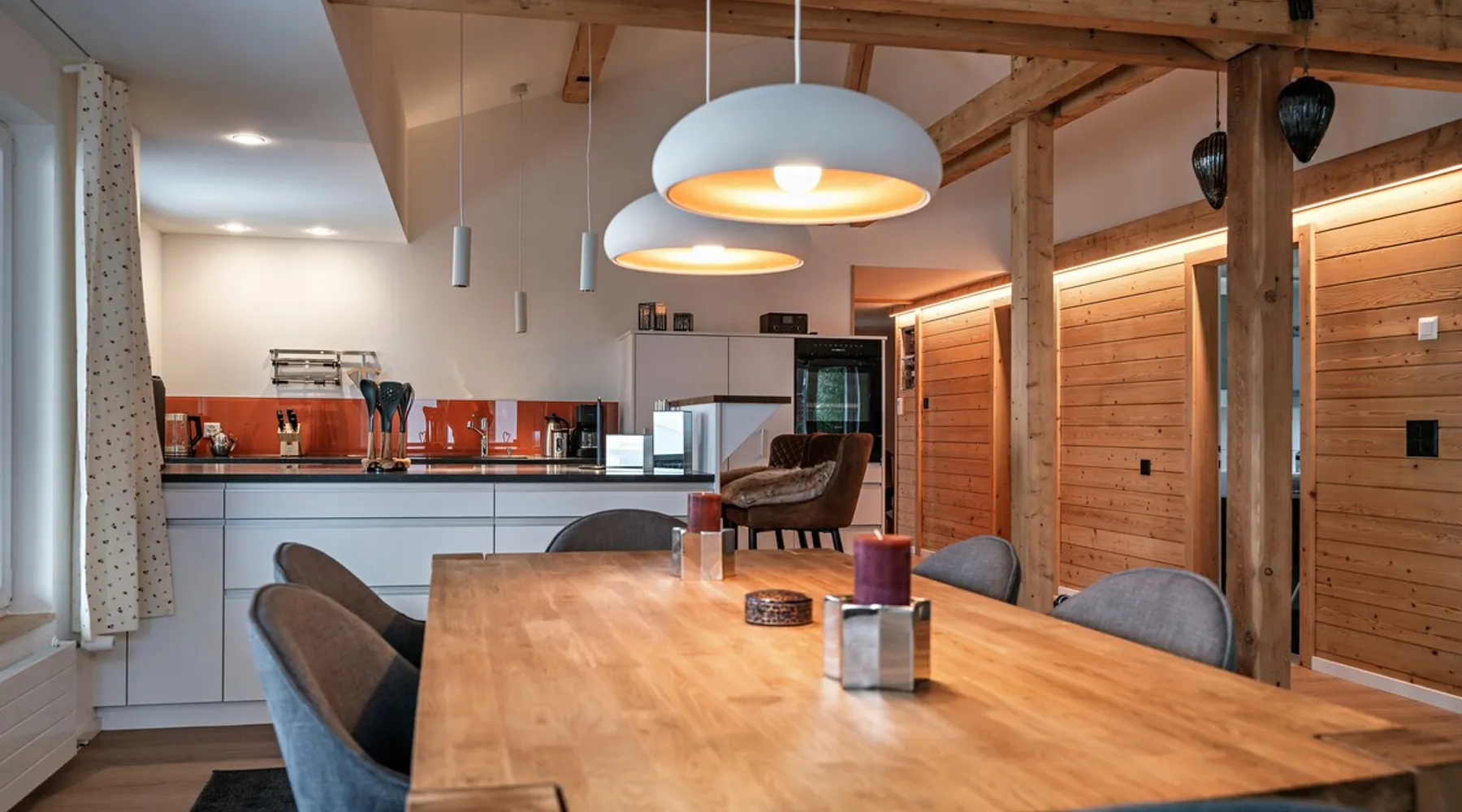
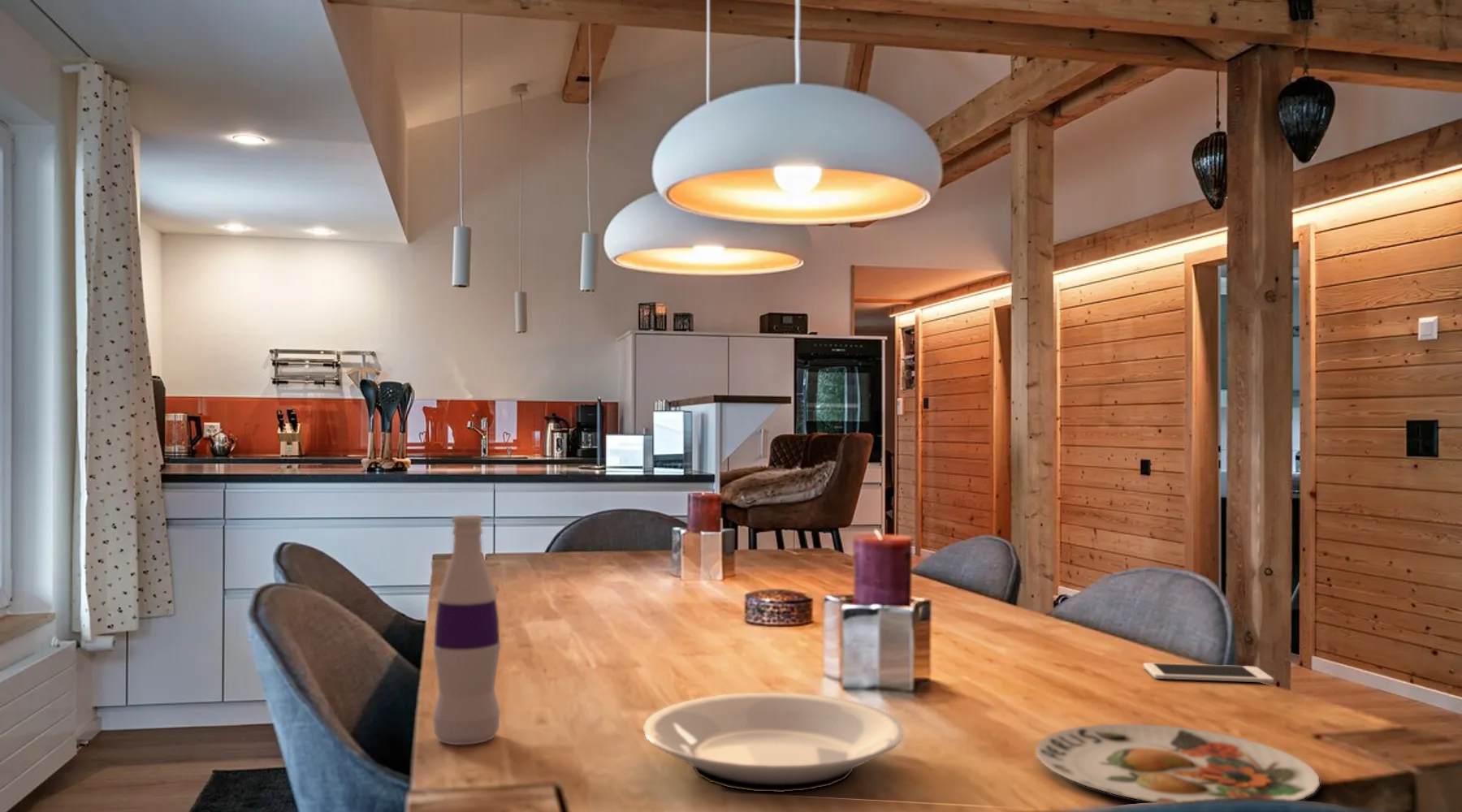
+ plate [642,692,905,793]
+ cell phone [1143,662,1274,684]
+ plate [1036,723,1321,803]
+ bottle [431,514,502,745]
